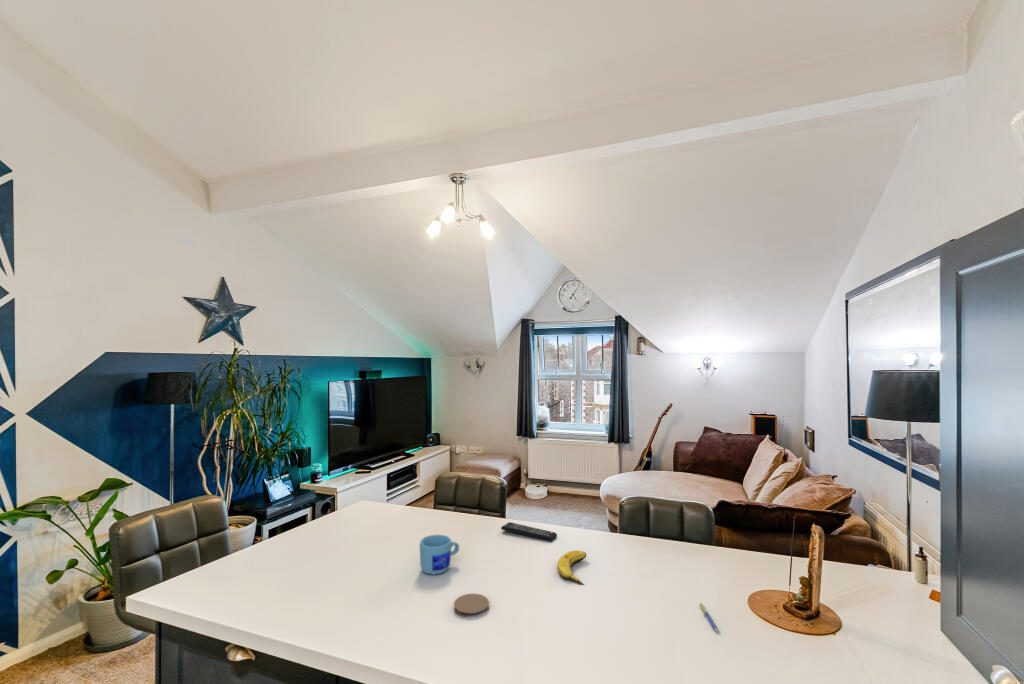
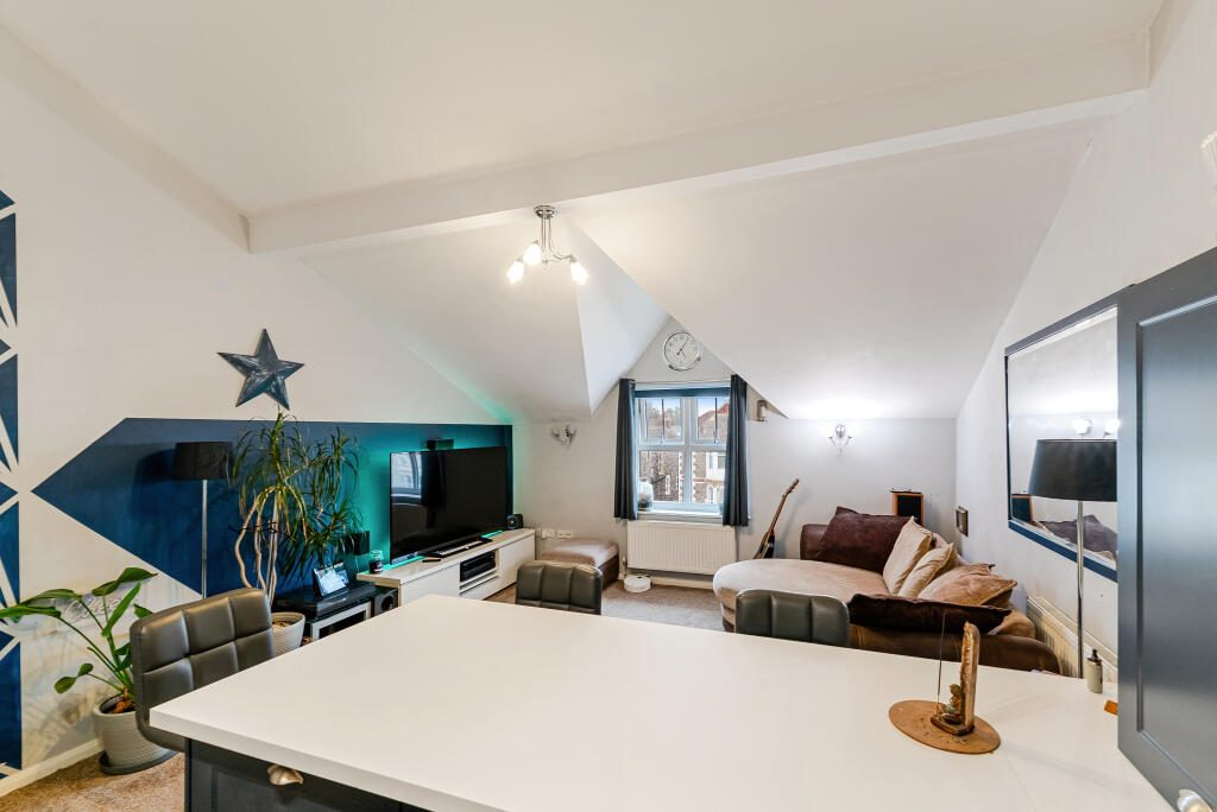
- coaster [453,593,490,618]
- banana [556,549,587,586]
- pen [699,602,720,634]
- mug [419,534,460,575]
- remote control [500,521,558,542]
